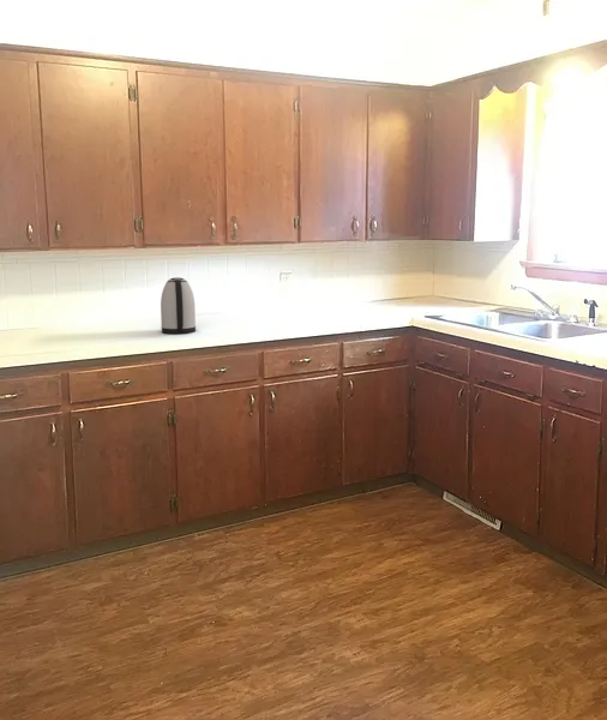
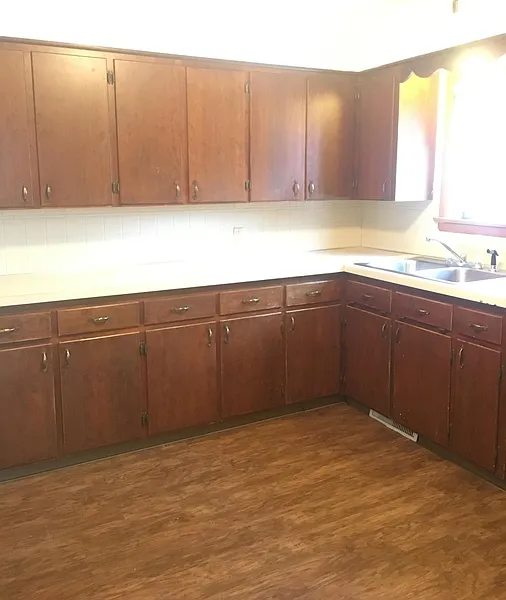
- kettle [160,276,197,335]
